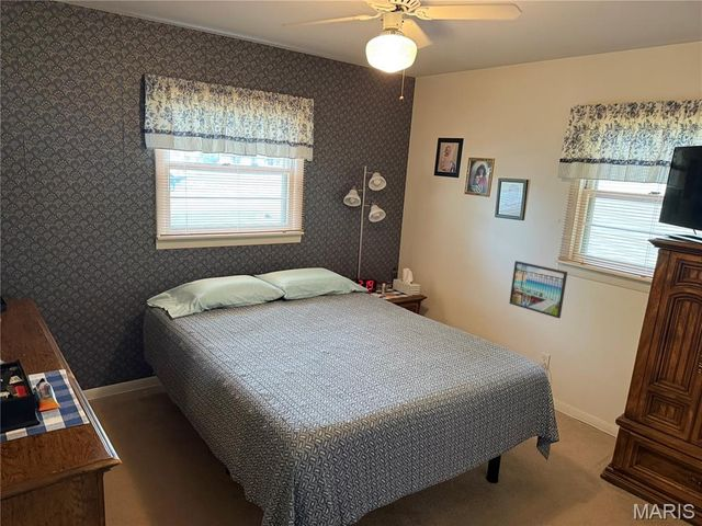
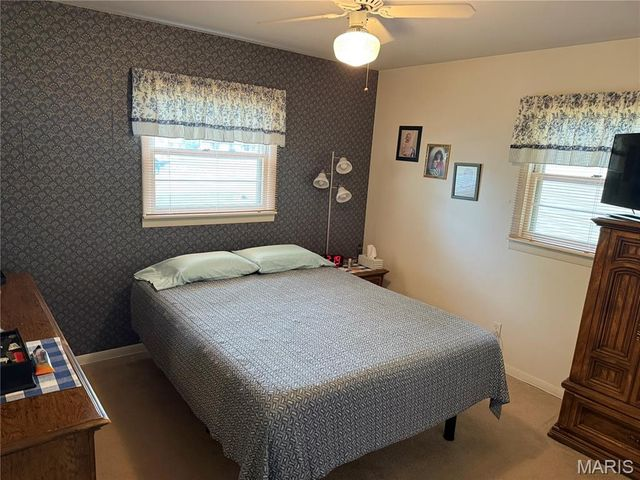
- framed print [509,260,568,319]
